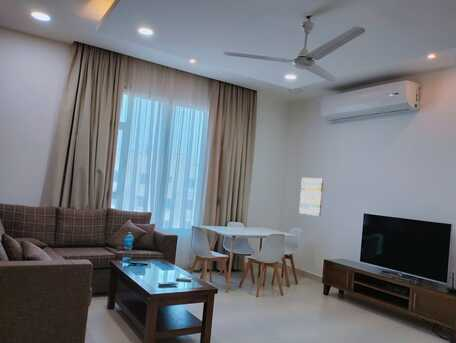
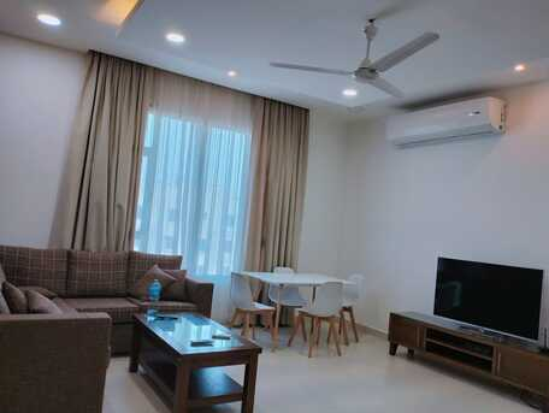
- wall art [298,177,324,217]
